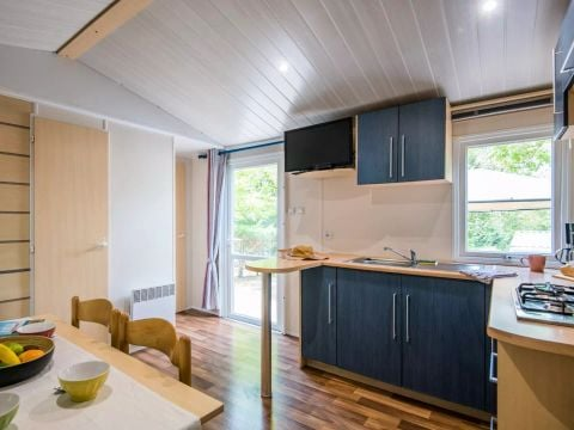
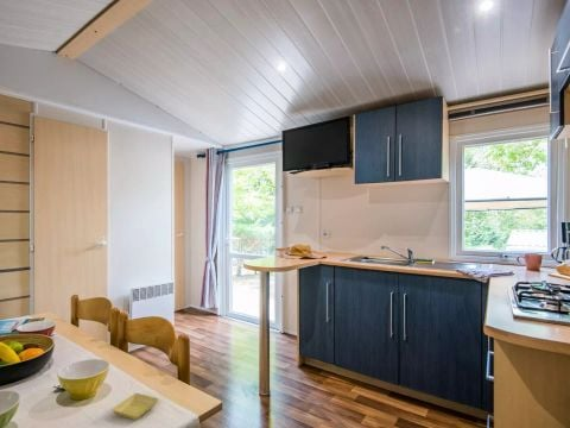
+ saucer [110,392,159,421]
